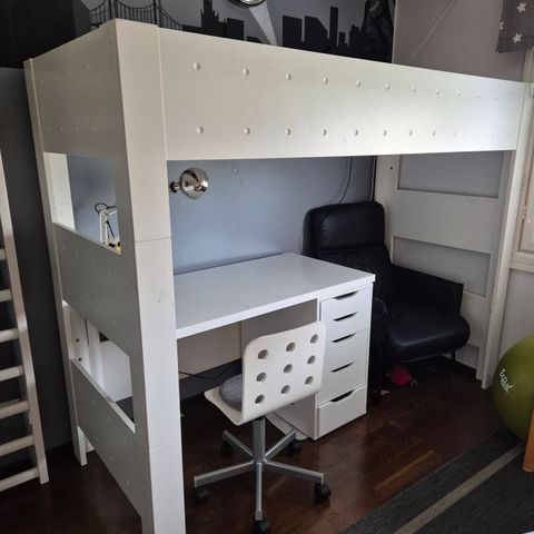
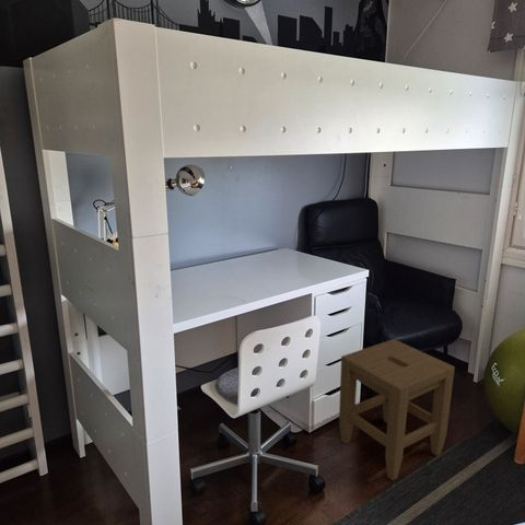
+ stool [338,338,456,481]
